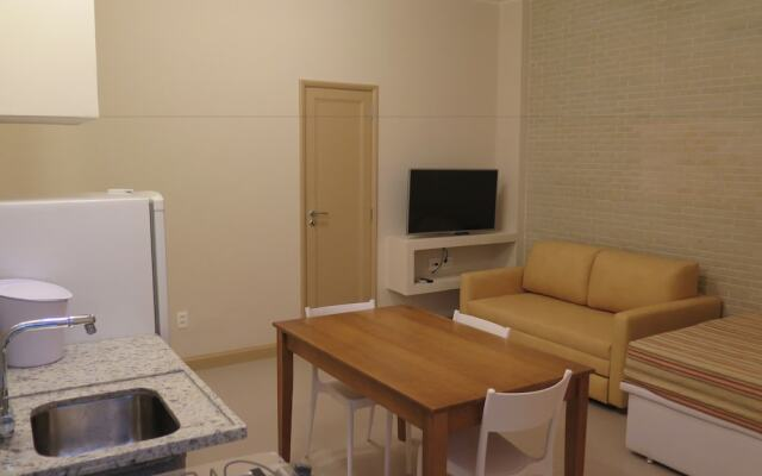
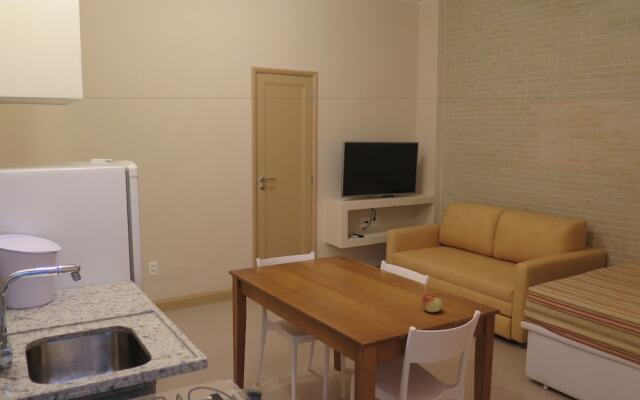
+ apple [421,292,444,313]
